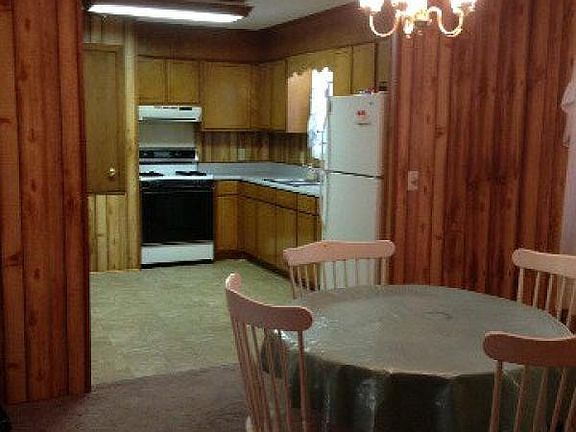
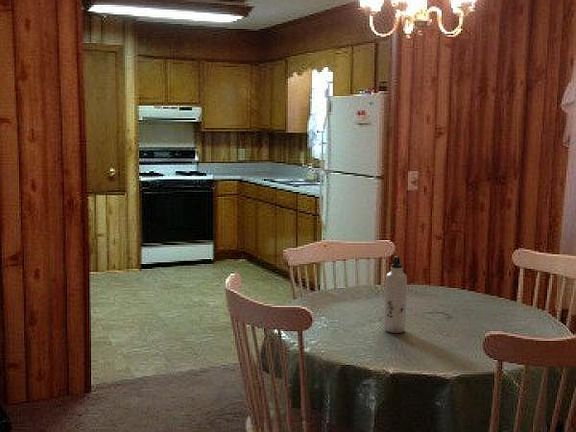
+ water bottle [383,255,408,334]
